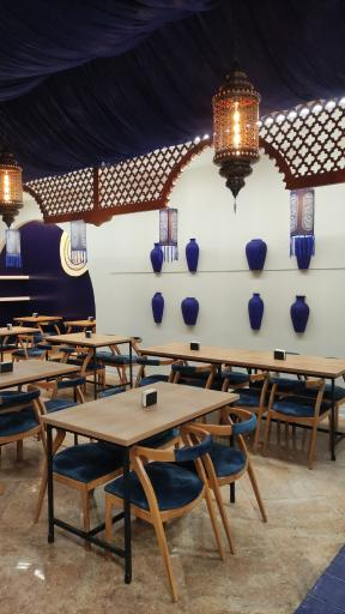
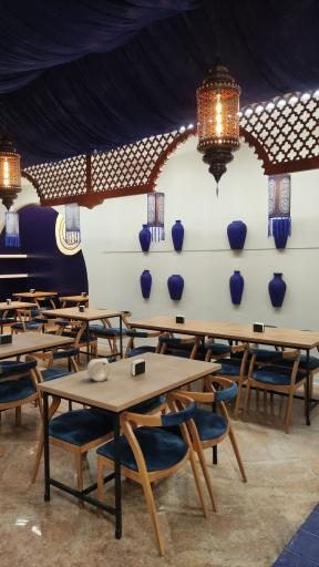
+ napkin holder [85,358,111,382]
